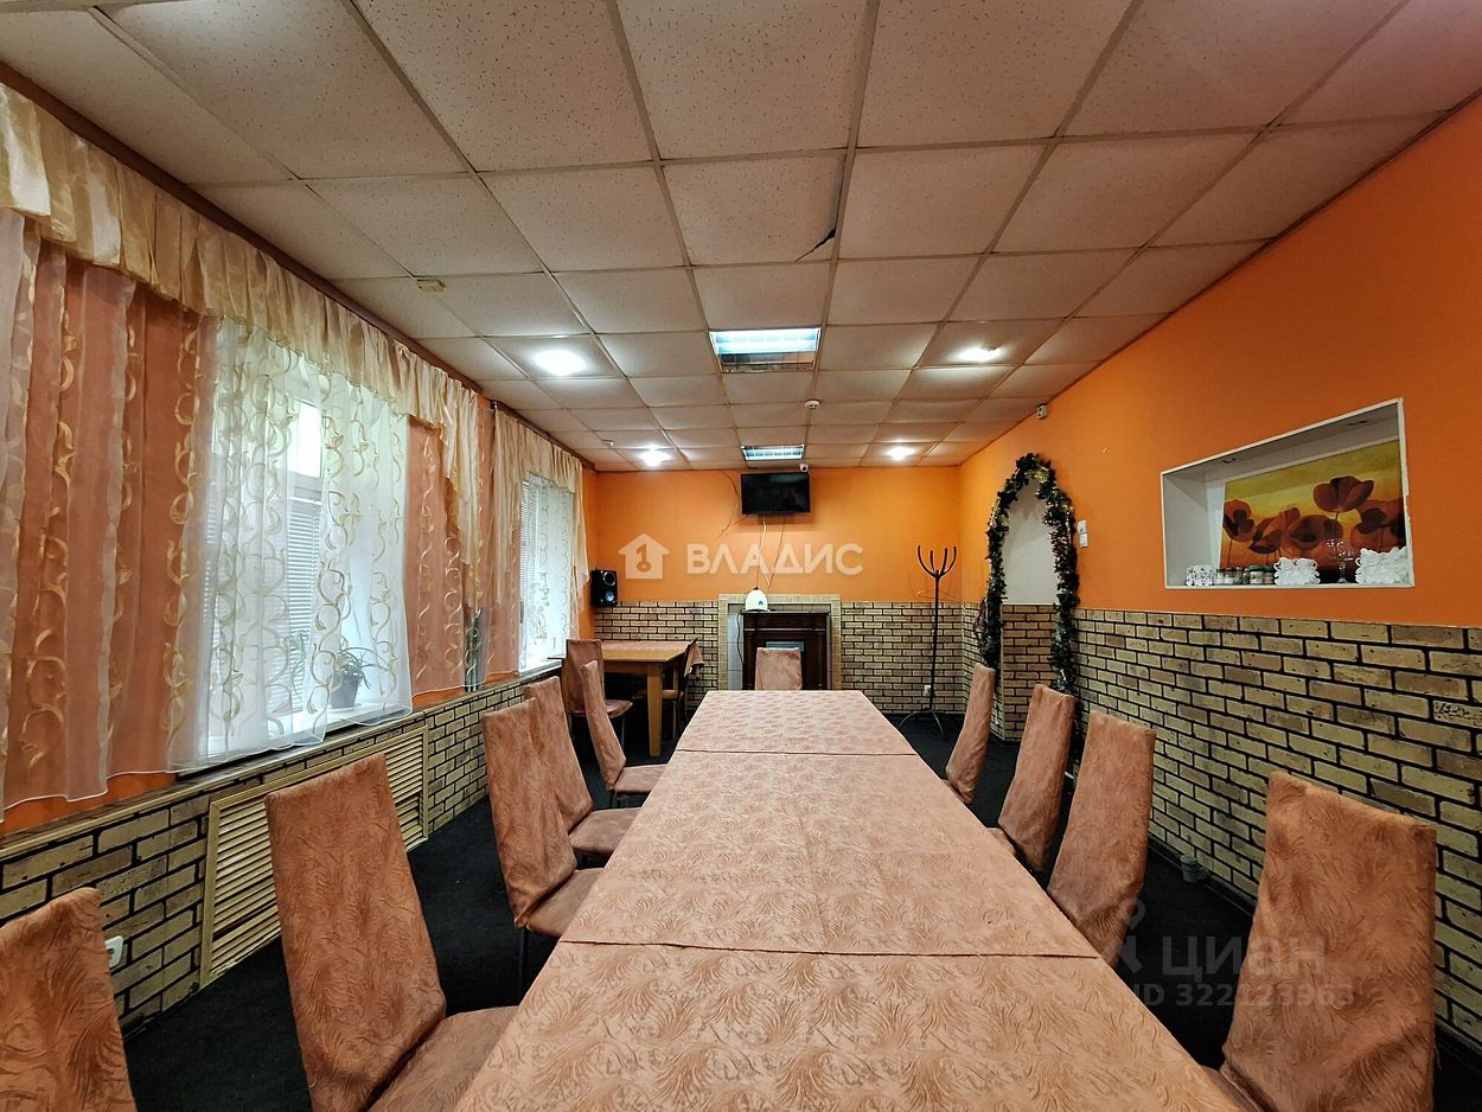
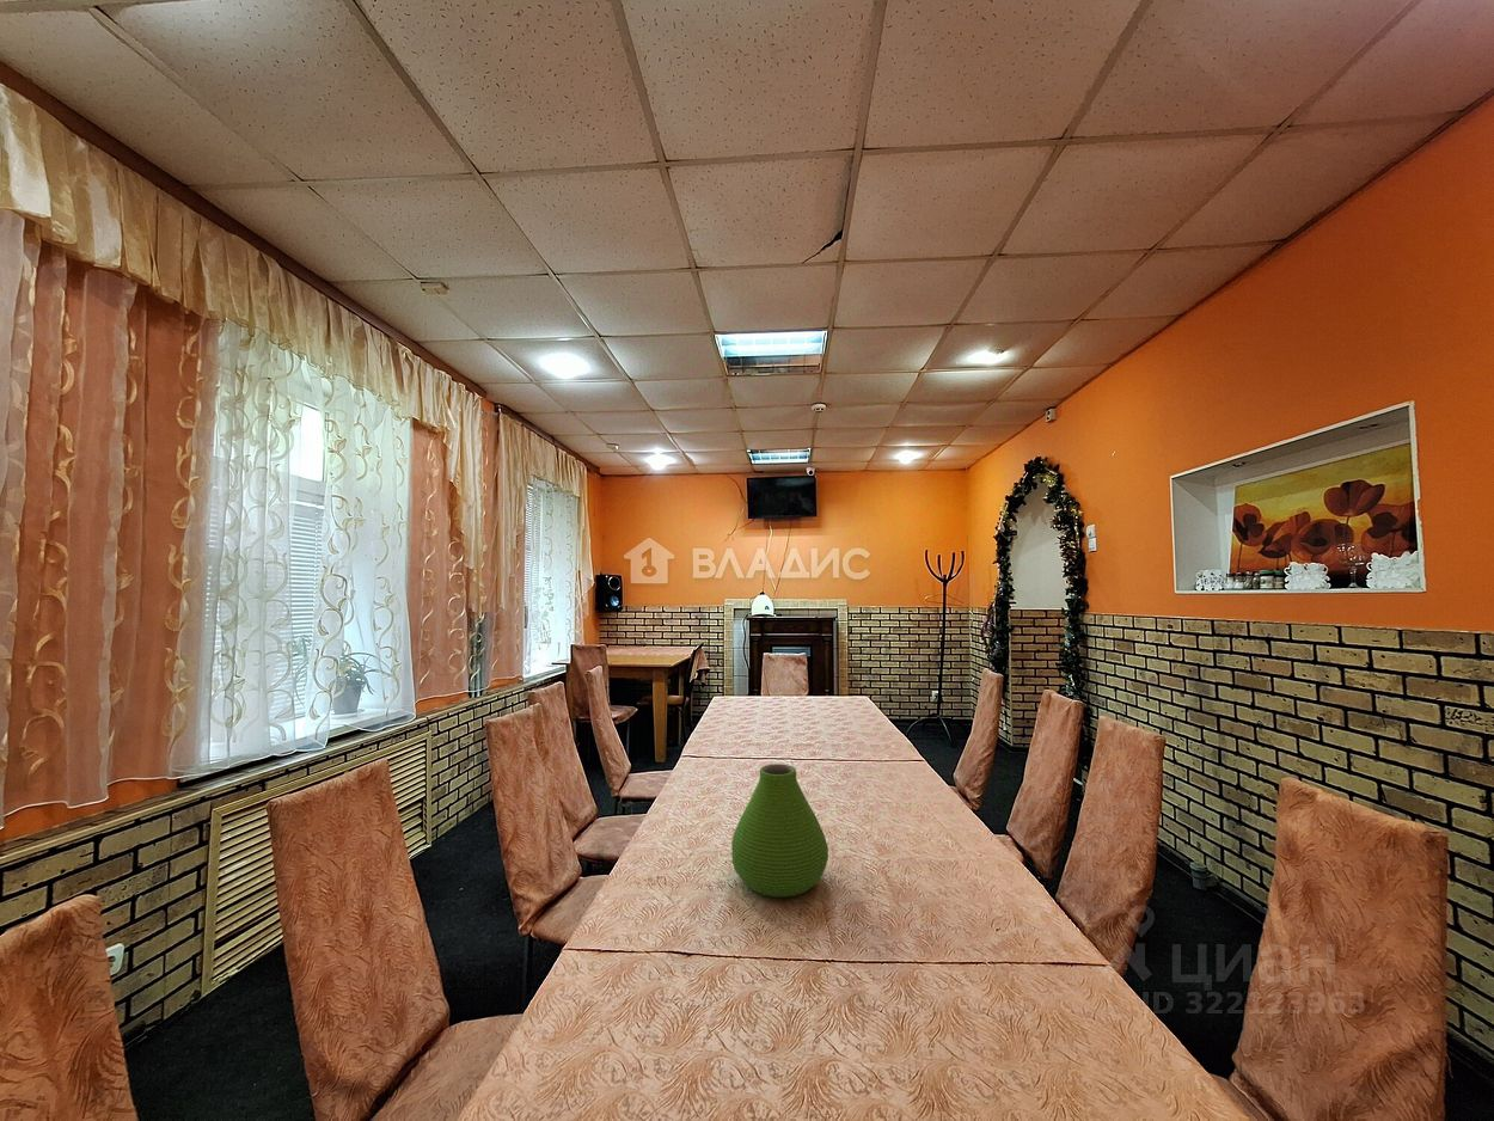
+ vase [730,762,829,899]
